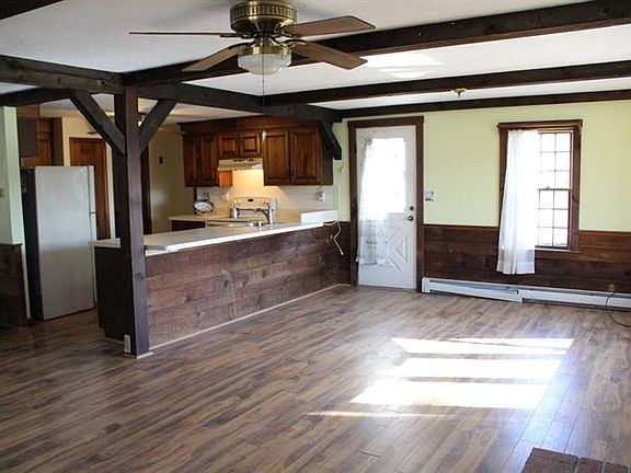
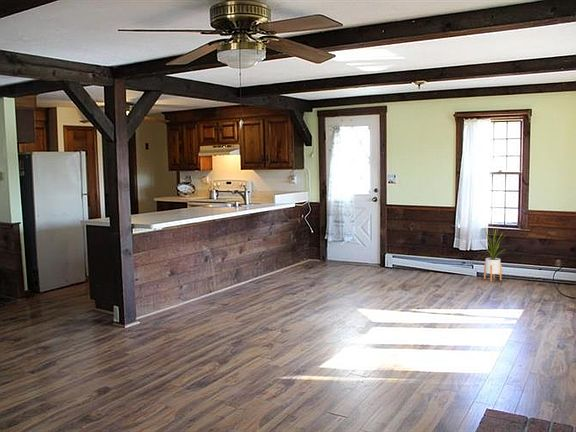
+ house plant [480,224,505,282]
